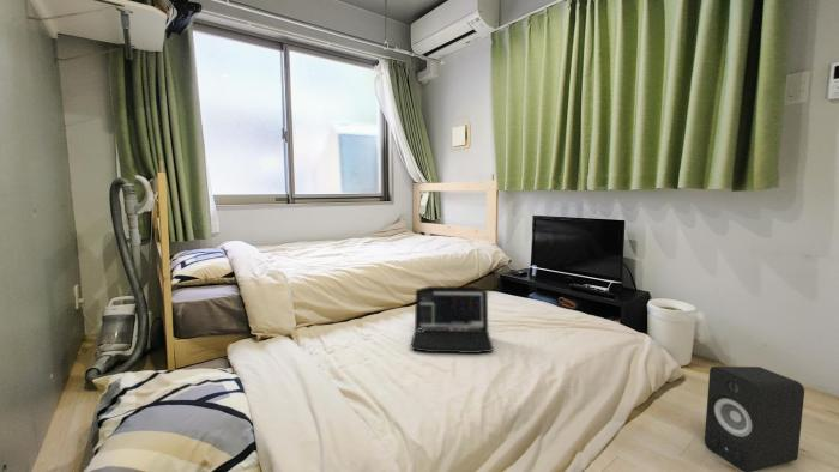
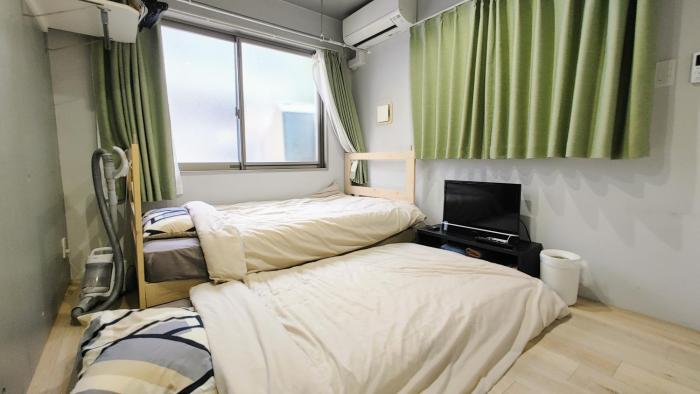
- laptop [410,285,494,355]
- speaker [704,365,805,472]
